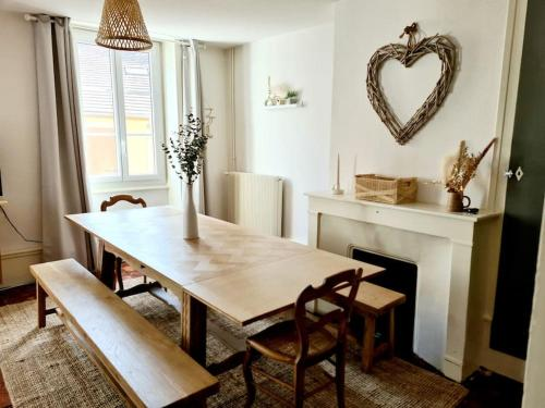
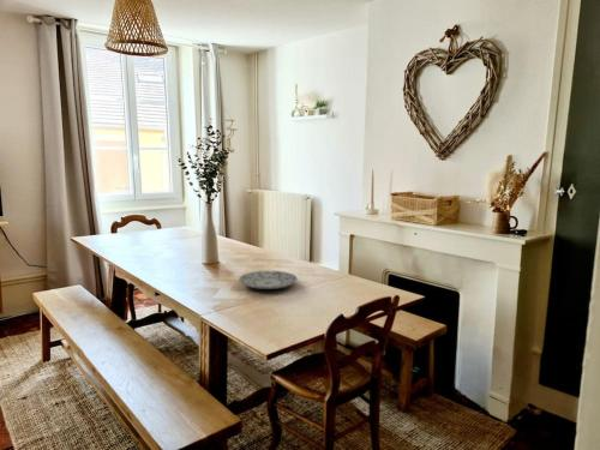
+ plate [238,269,299,290]
